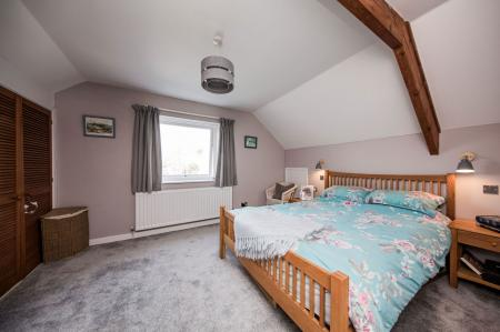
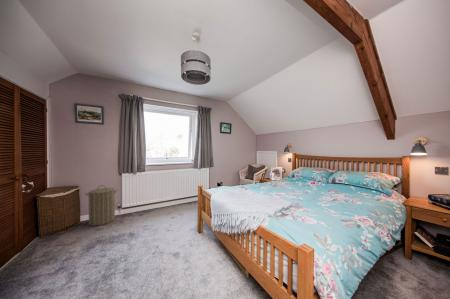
+ laundry hamper [84,184,118,227]
